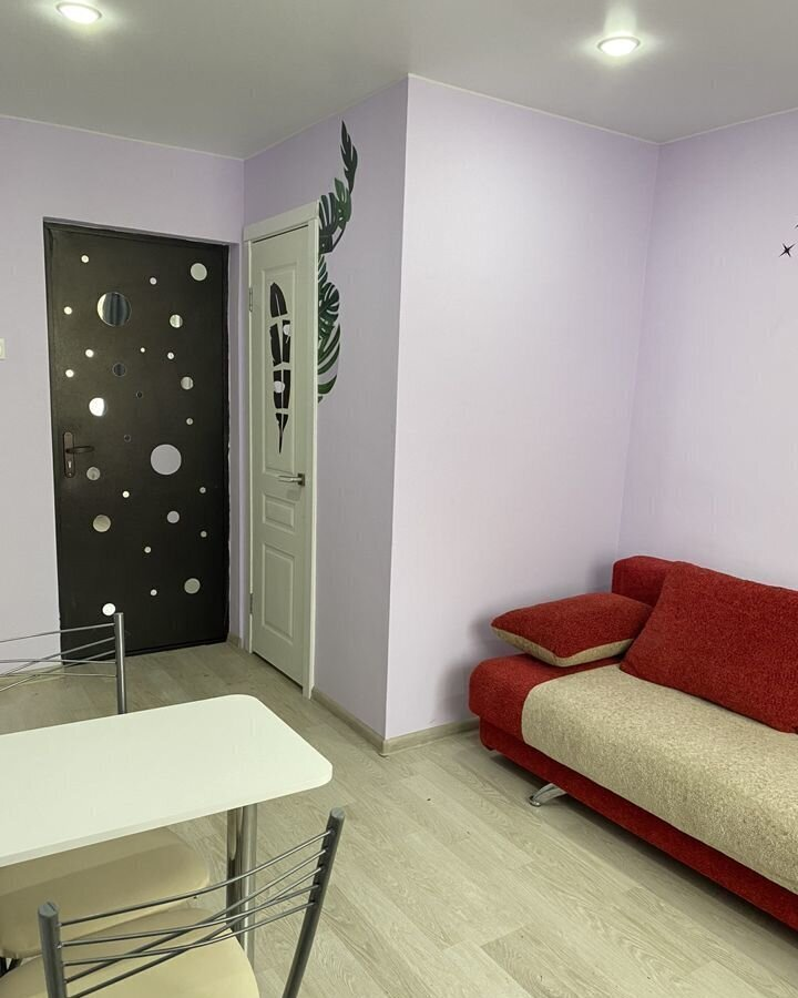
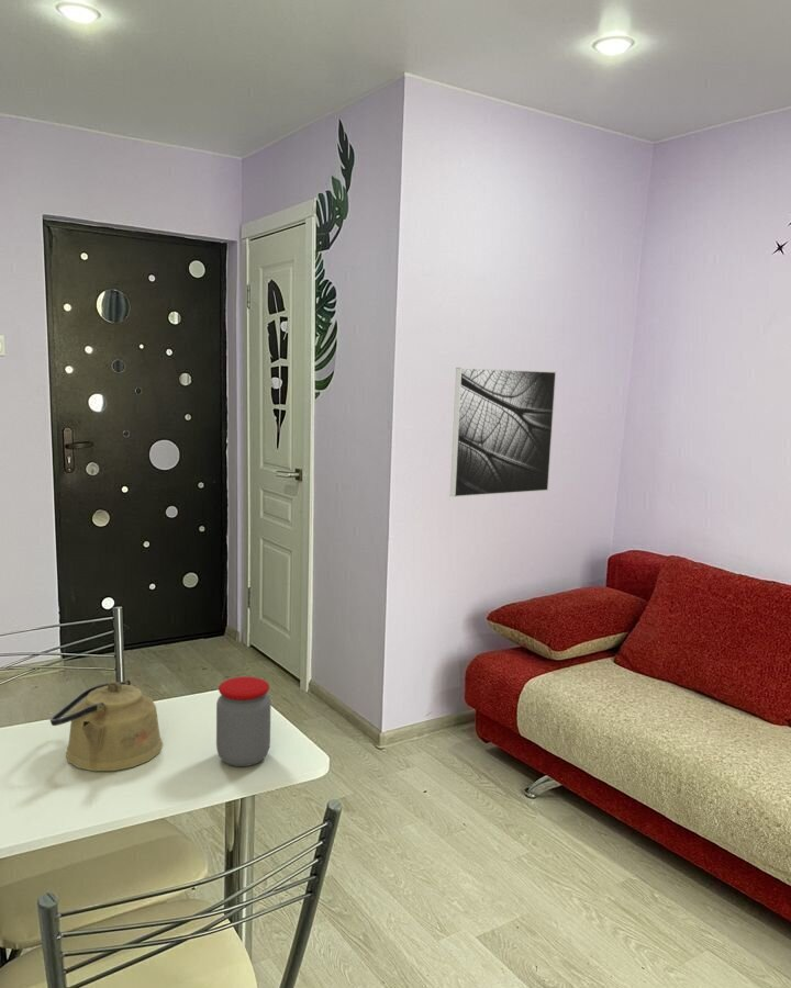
+ jar [215,675,272,767]
+ kettle [49,678,164,772]
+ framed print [448,367,557,498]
